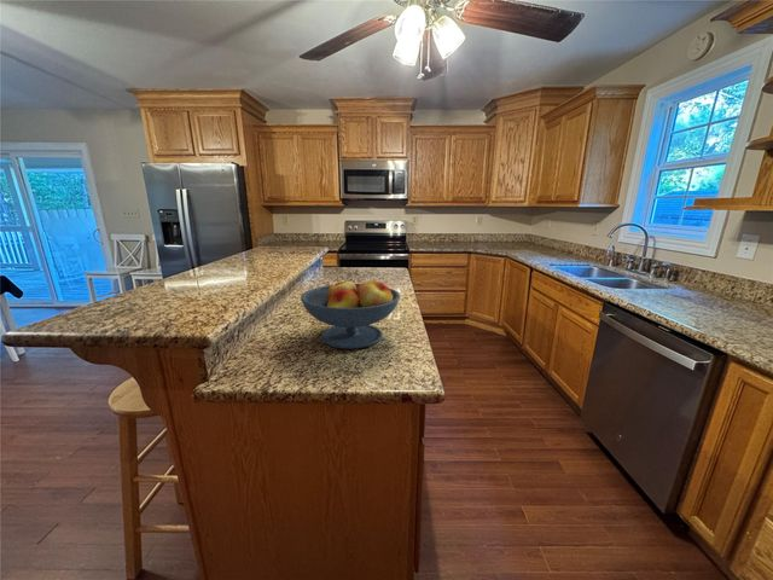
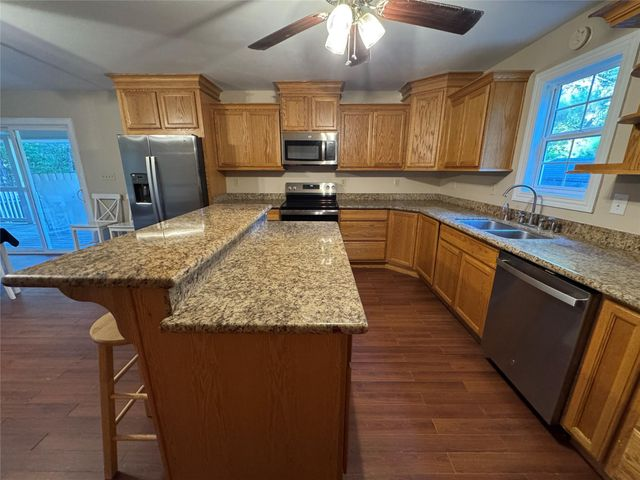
- fruit bowl [300,278,401,350]
